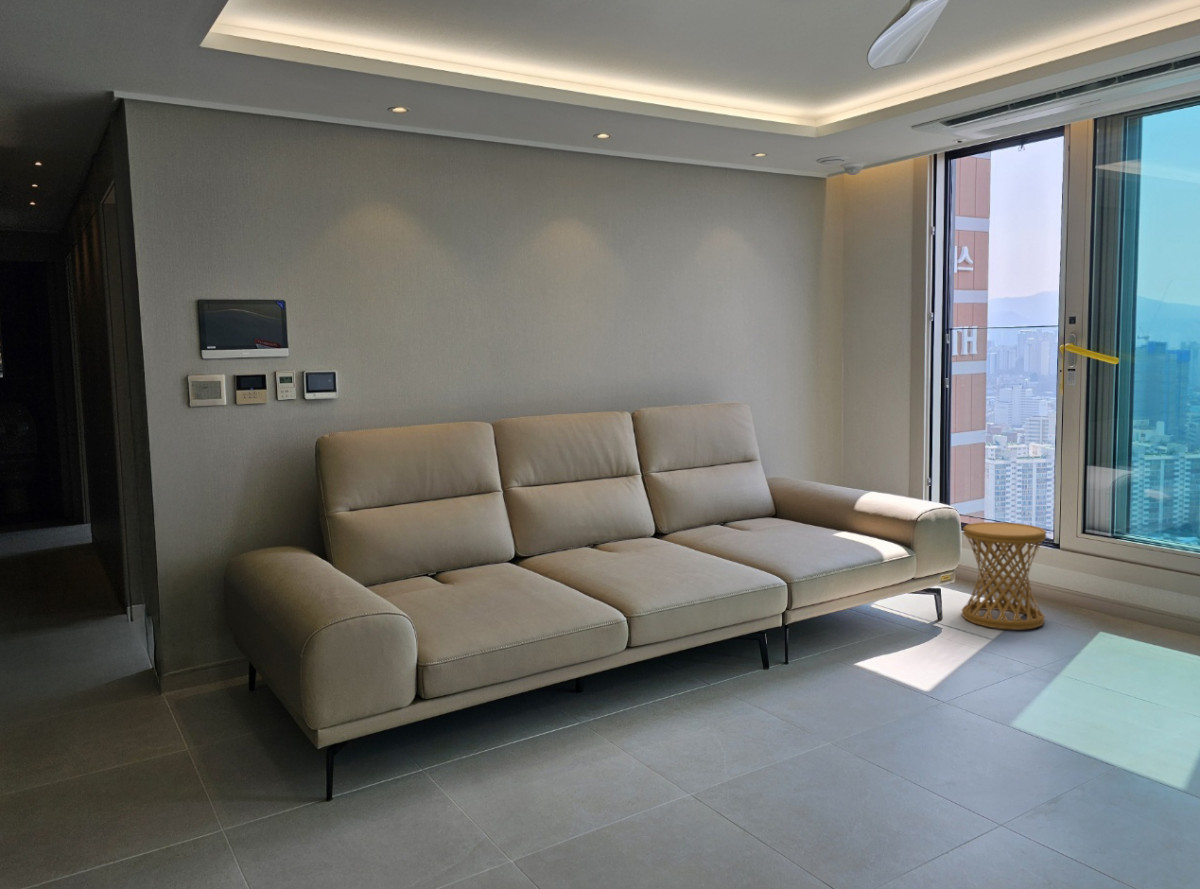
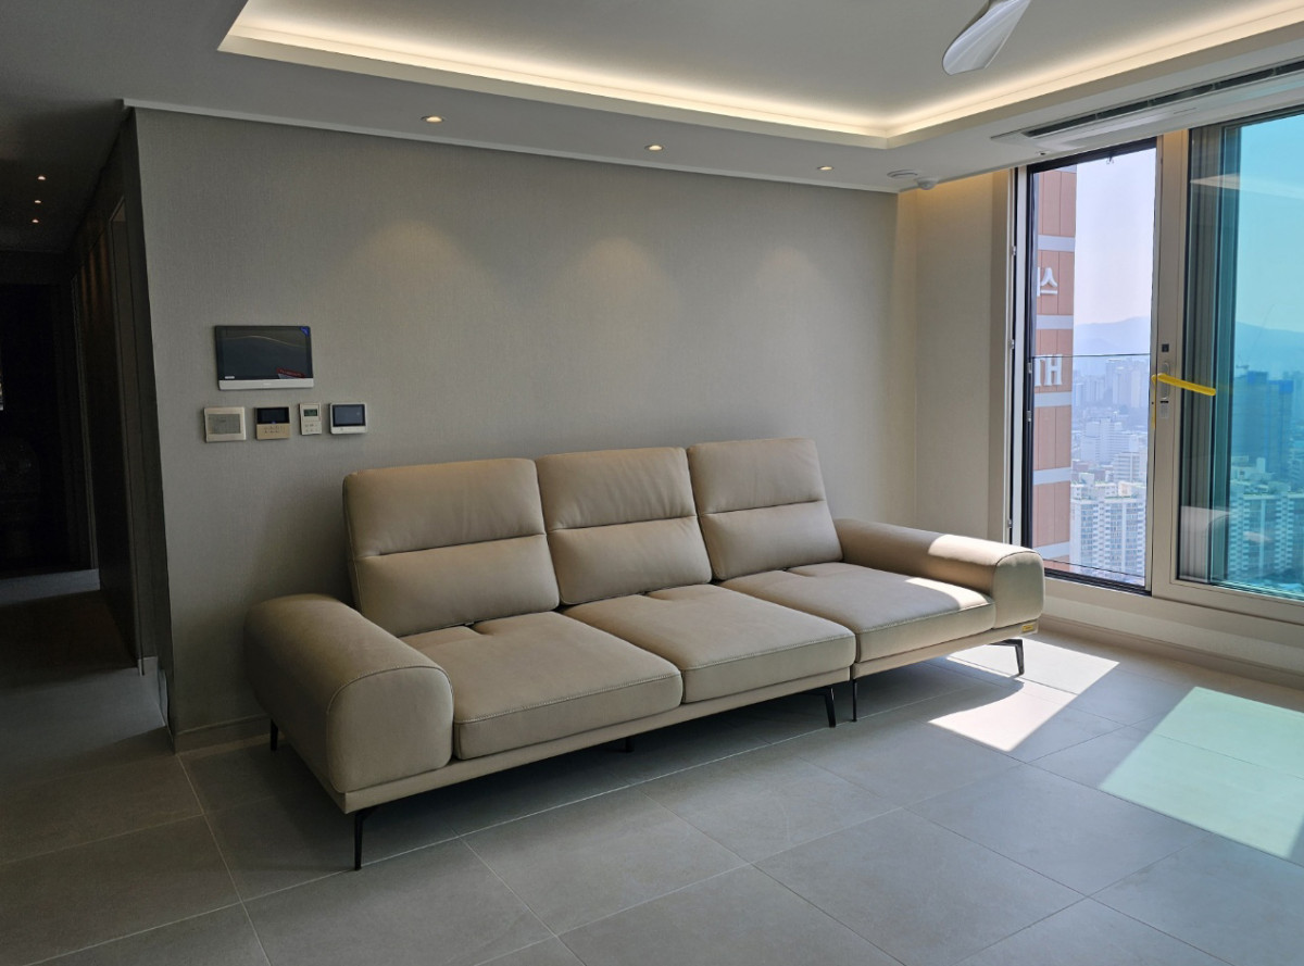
- side table [961,521,1047,631]
